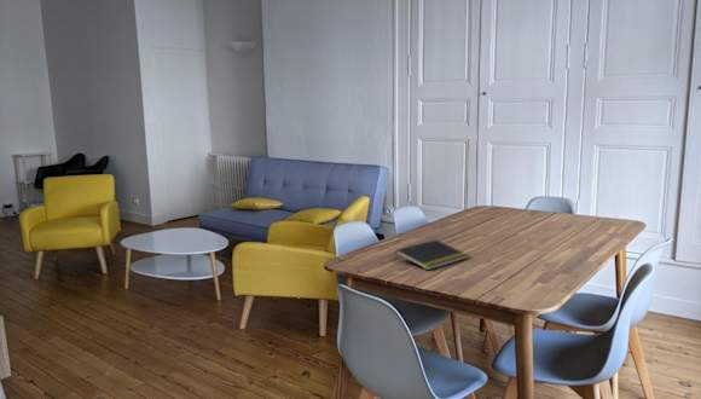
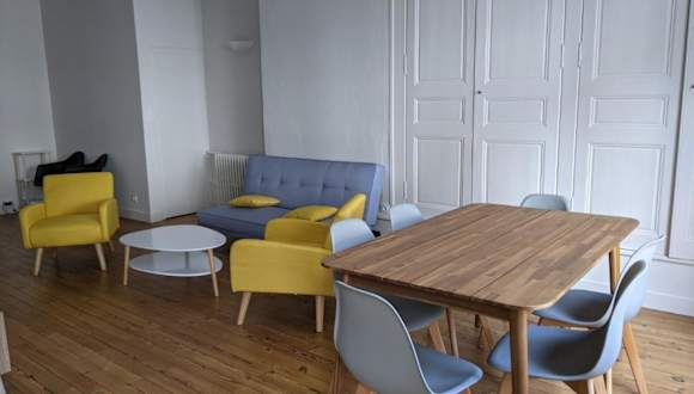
- notepad [393,238,469,271]
